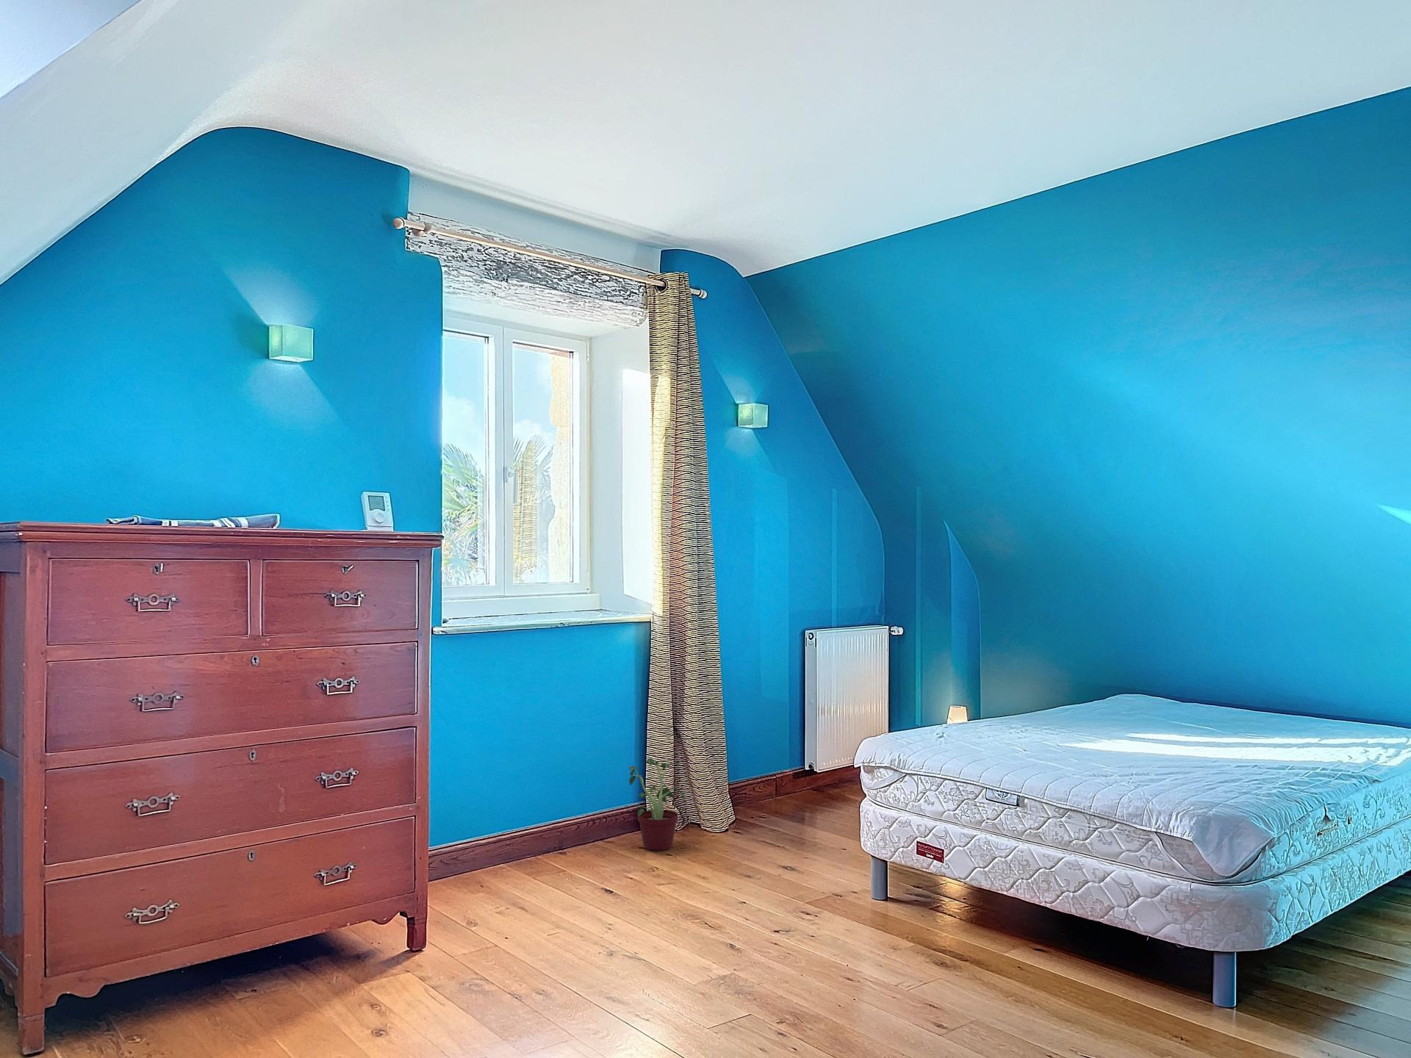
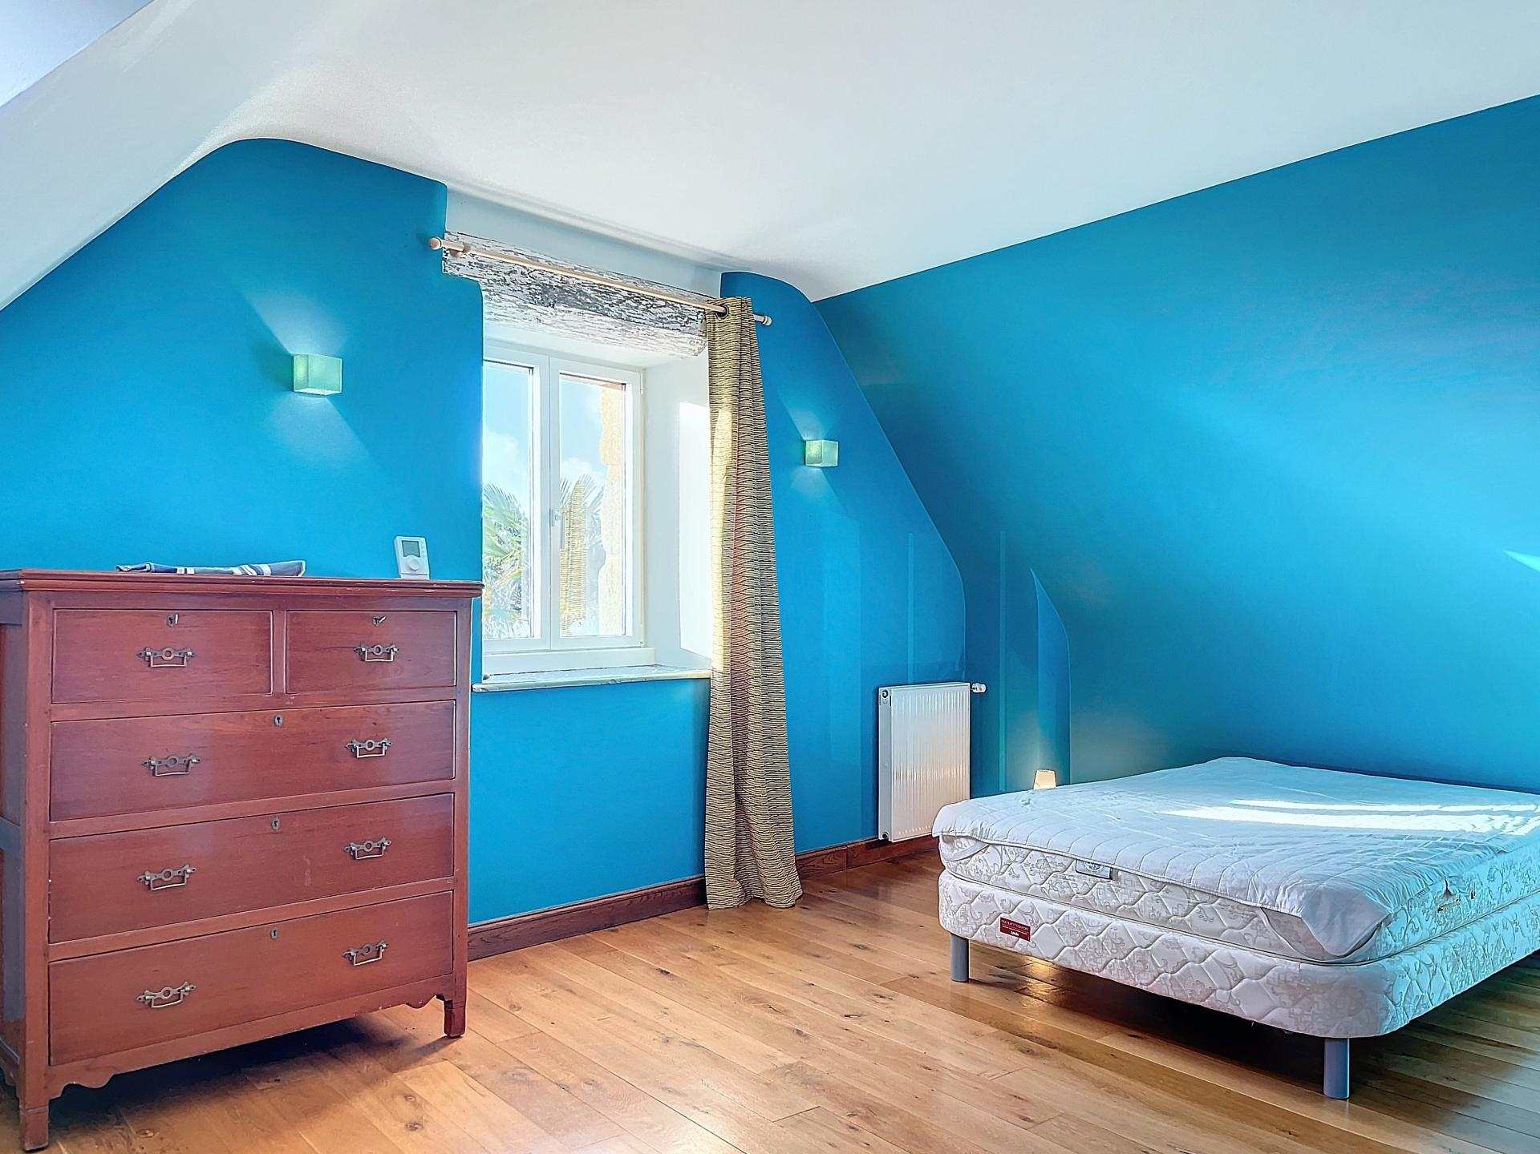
- potted plant [629,758,687,851]
